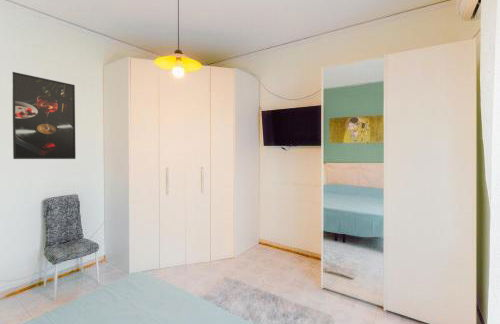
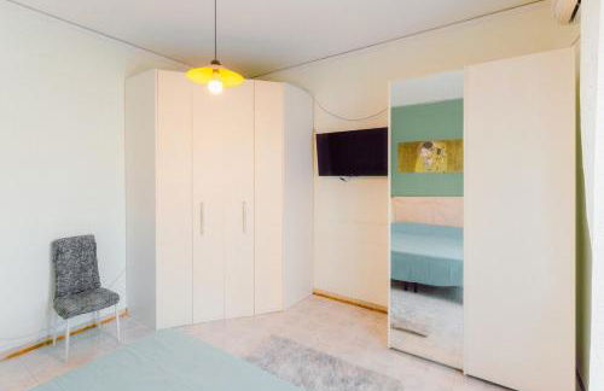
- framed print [11,71,77,160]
